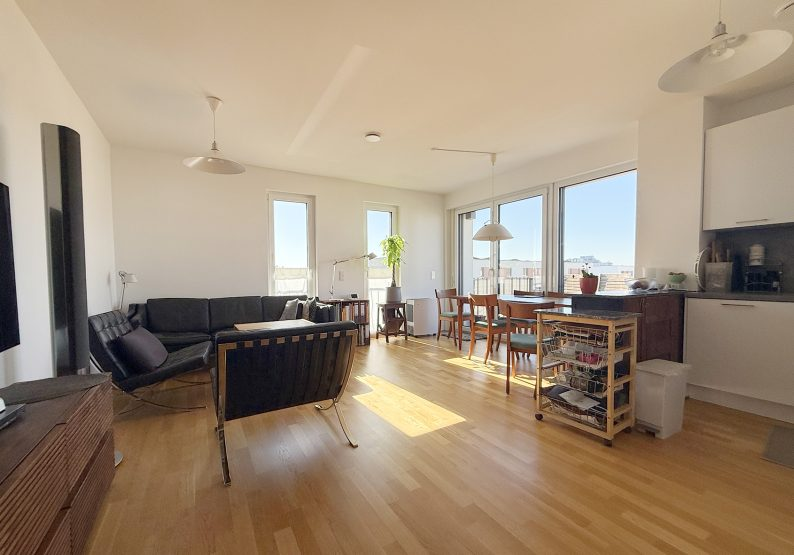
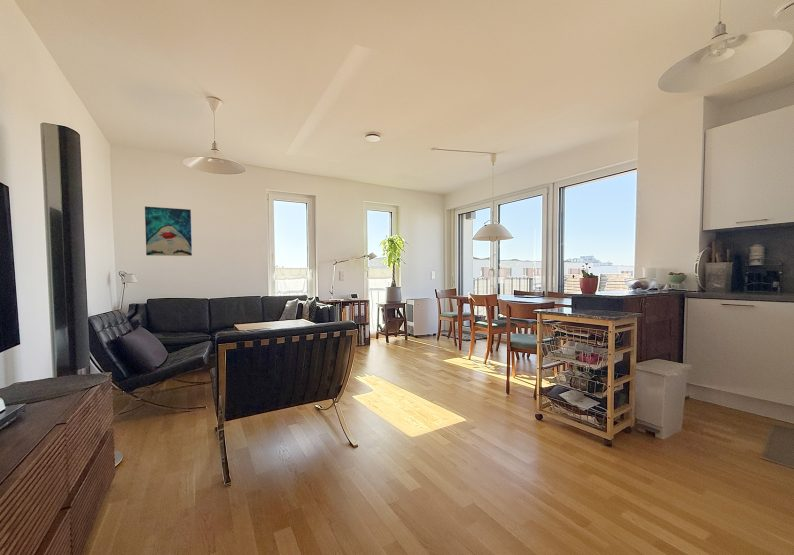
+ wall art [144,205,193,257]
